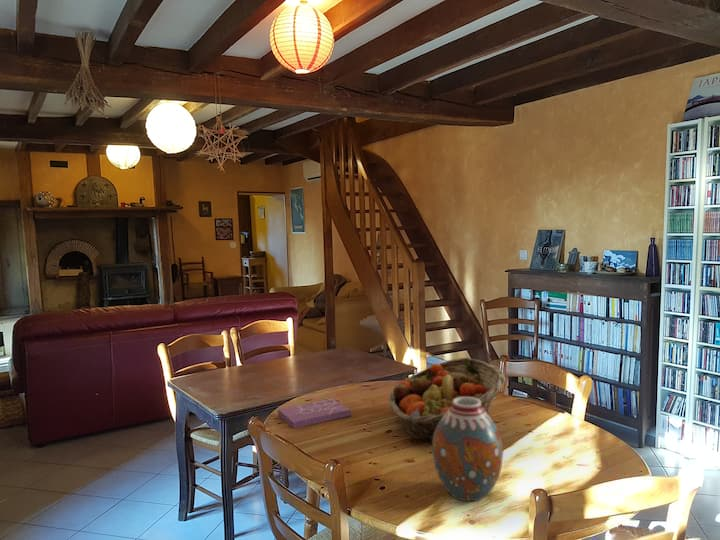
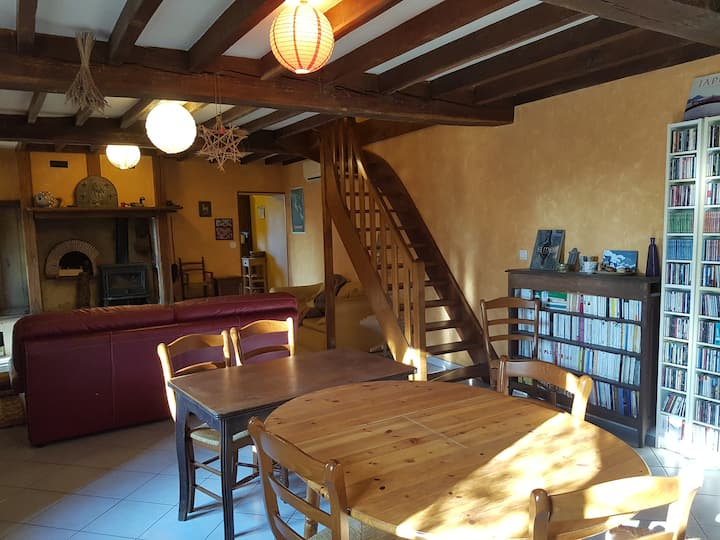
- fruit basket [388,357,506,444]
- book [277,397,352,429]
- vase [431,397,504,502]
